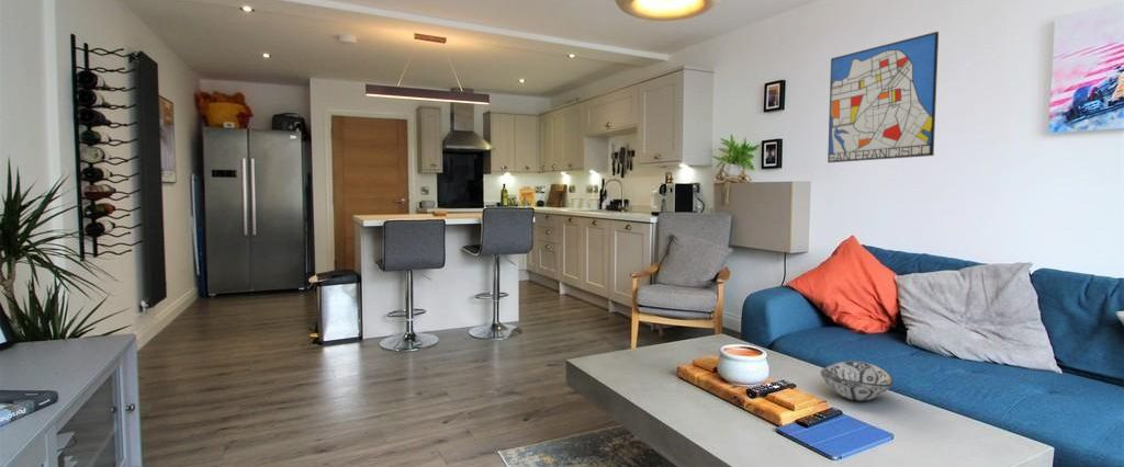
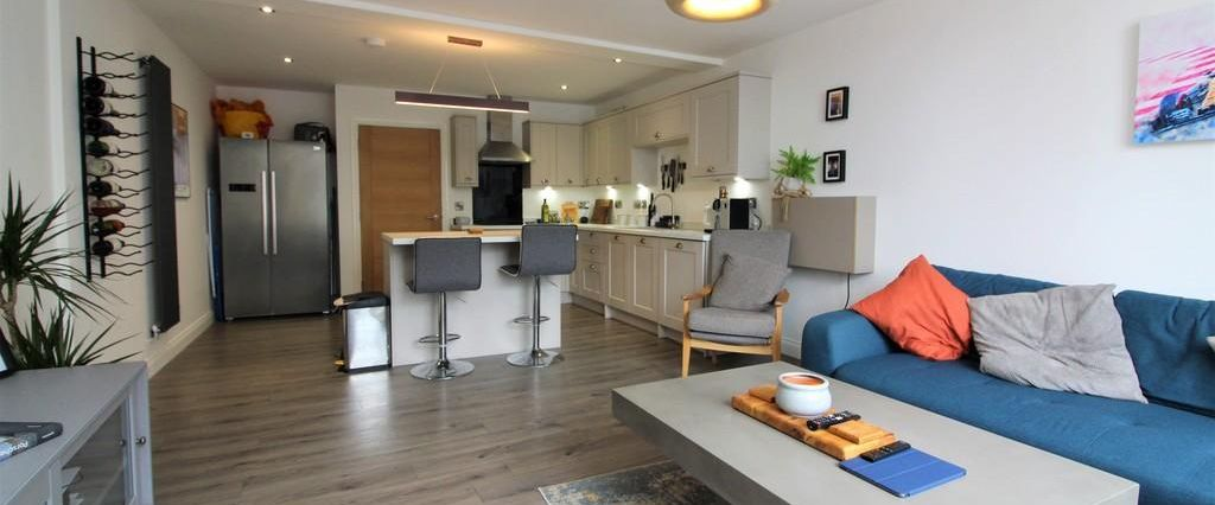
- wall art [827,31,940,163]
- decorative bowl [820,360,895,402]
